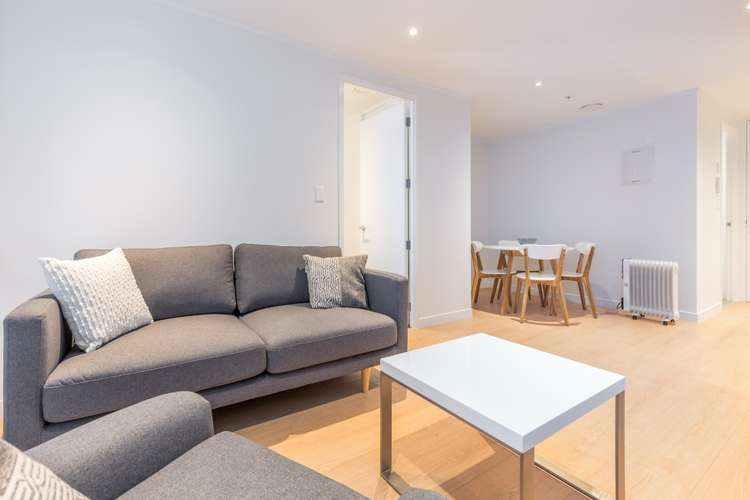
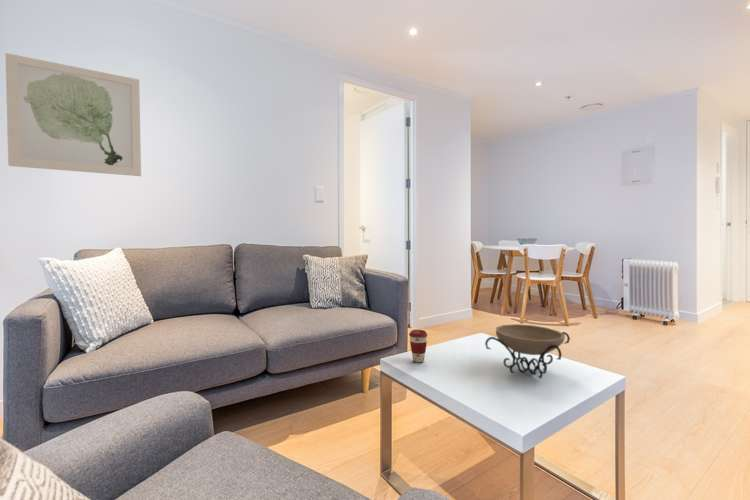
+ decorative bowl [484,323,571,379]
+ wall art [4,52,142,177]
+ coffee cup [408,329,428,363]
